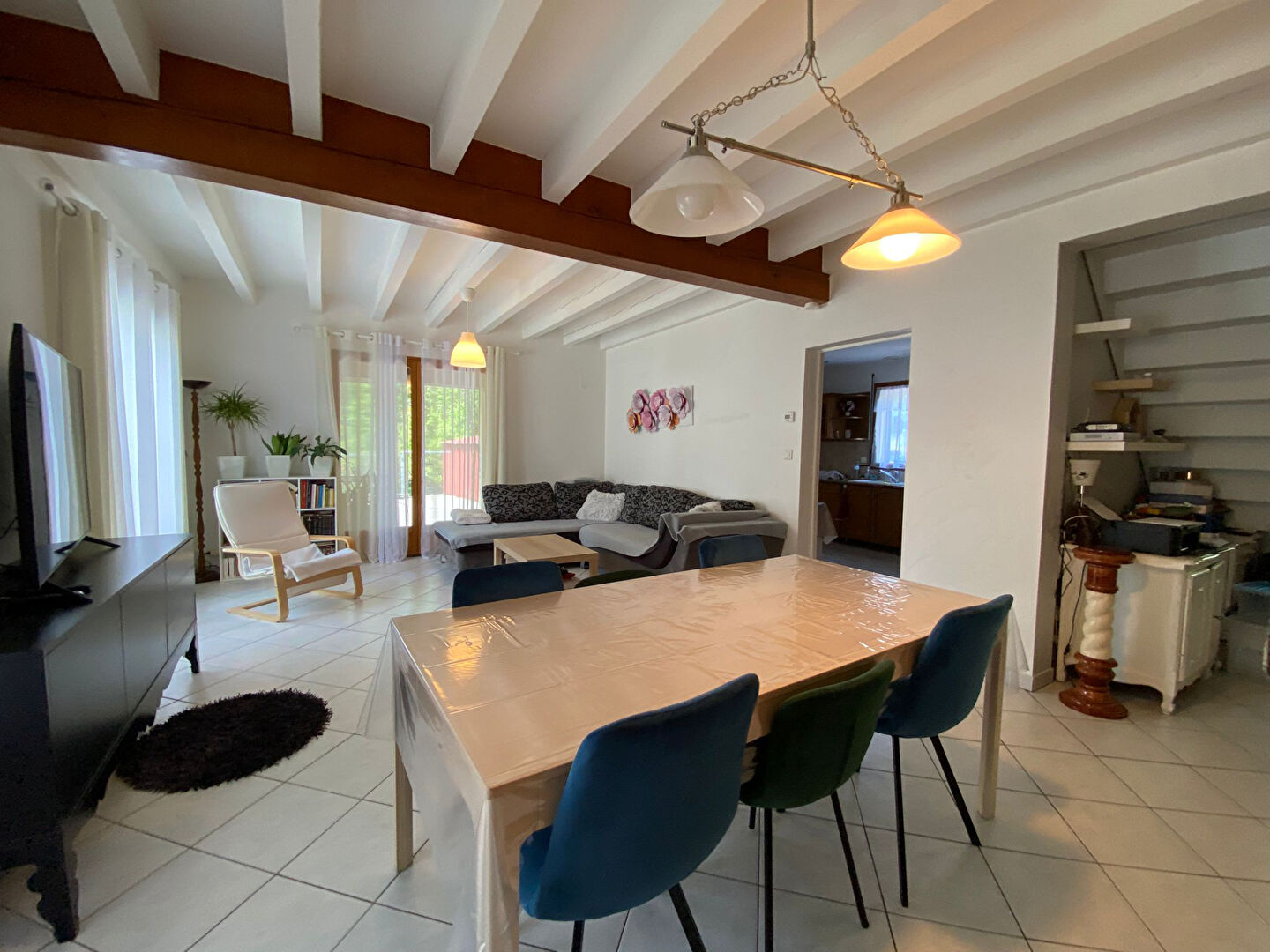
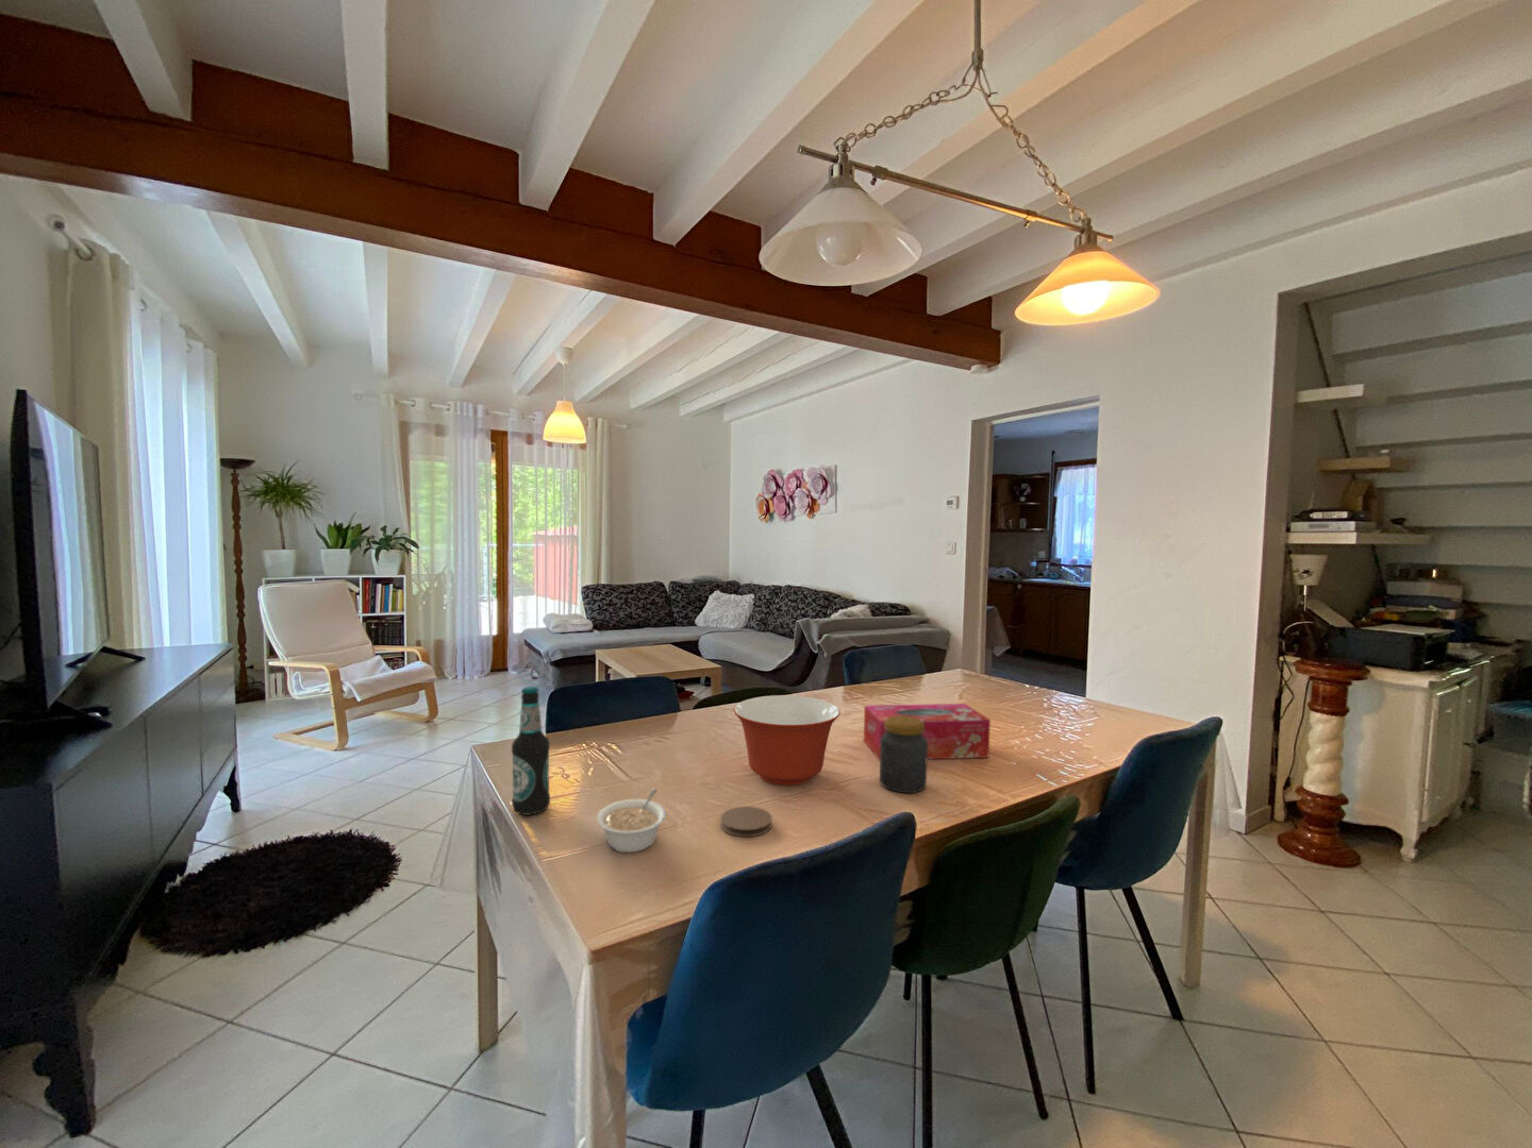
+ tissue box [863,703,992,761]
+ jar [878,715,928,793]
+ coaster [719,806,773,838]
+ legume [596,787,667,854]
+ bottle [510,686,551,816]
+ mixing bowl [733,695,842,786]
